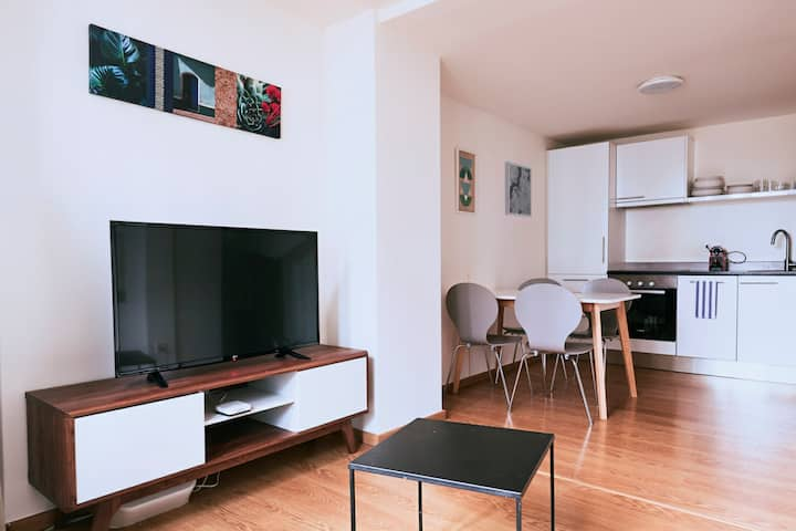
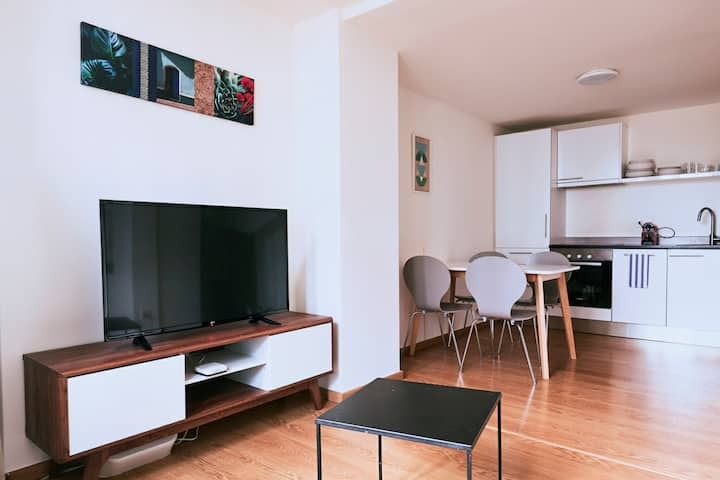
- wall art [504,160,533,218]
